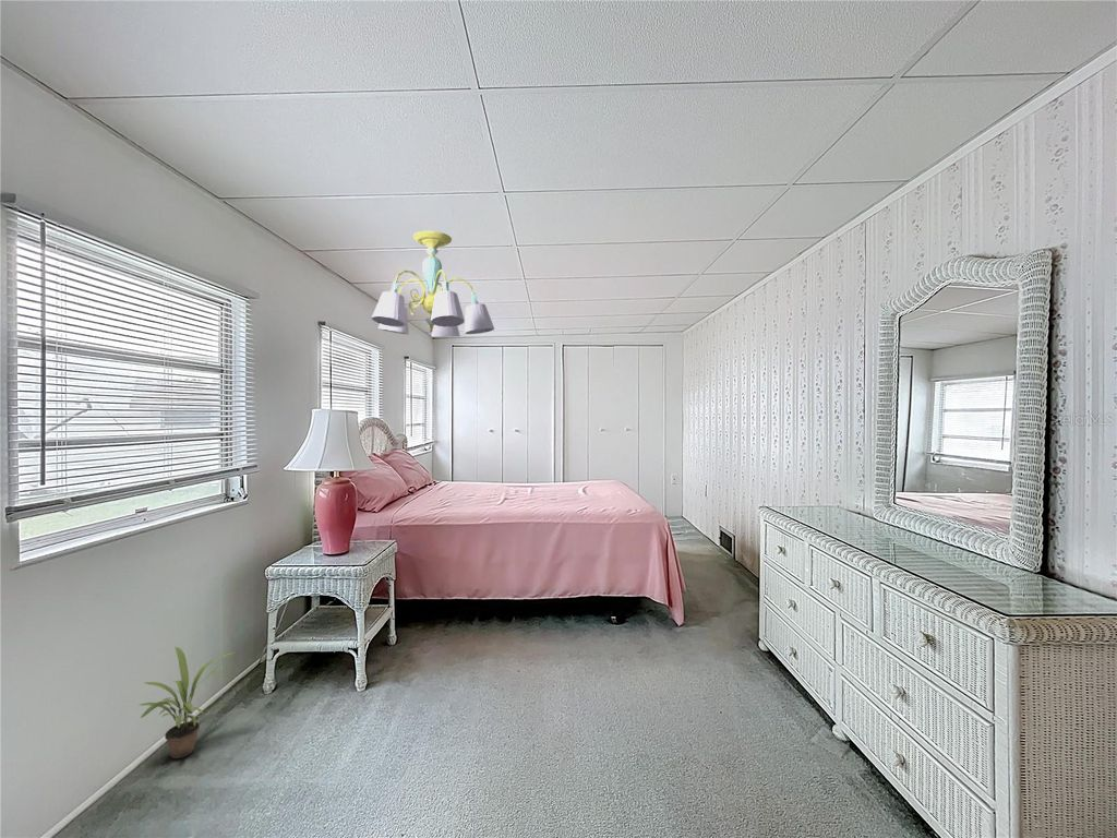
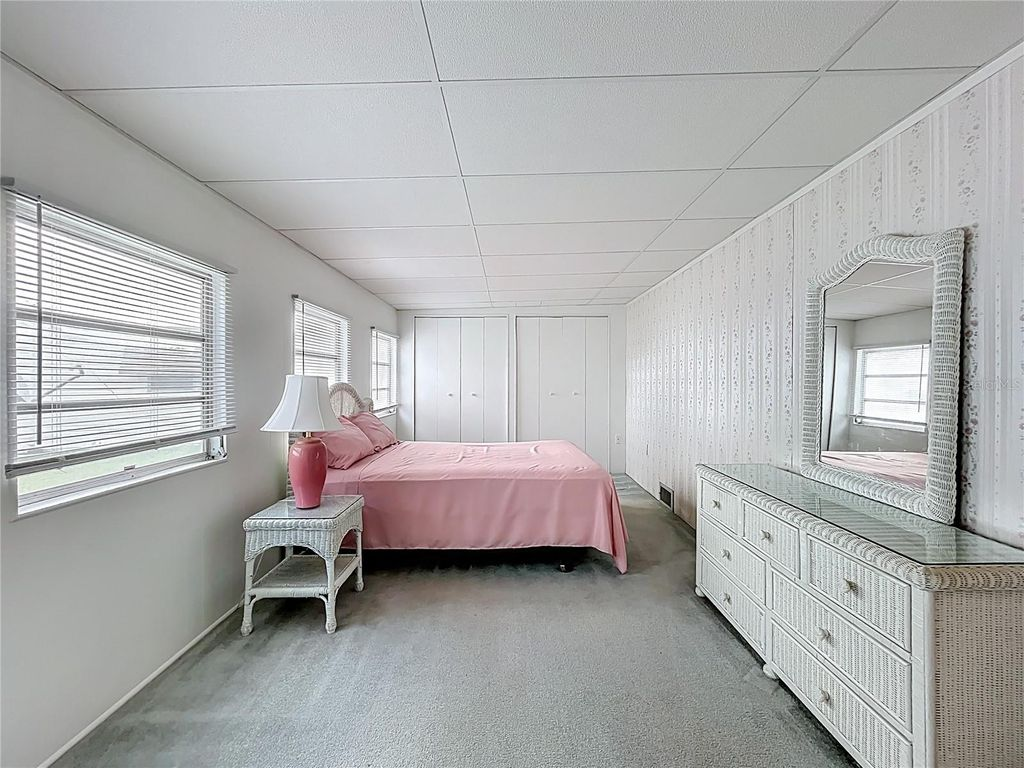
- potted plant [139,646,237,759]
- chandelier [370,230,495,338]
